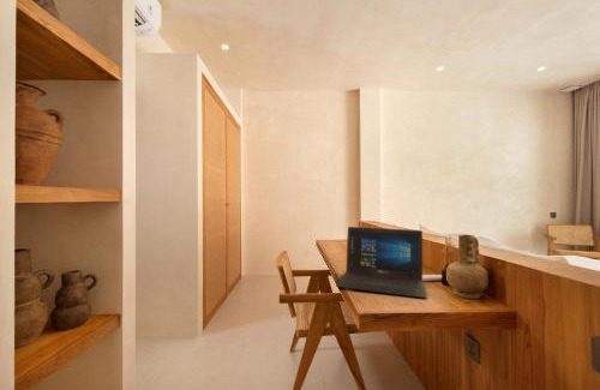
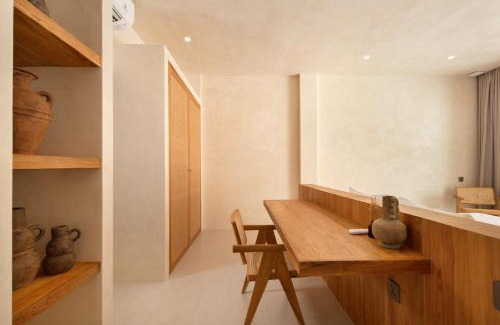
- laptop [335,226,428,300]
